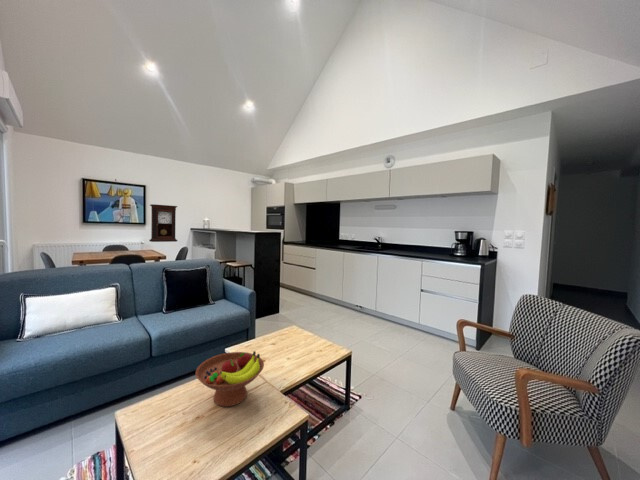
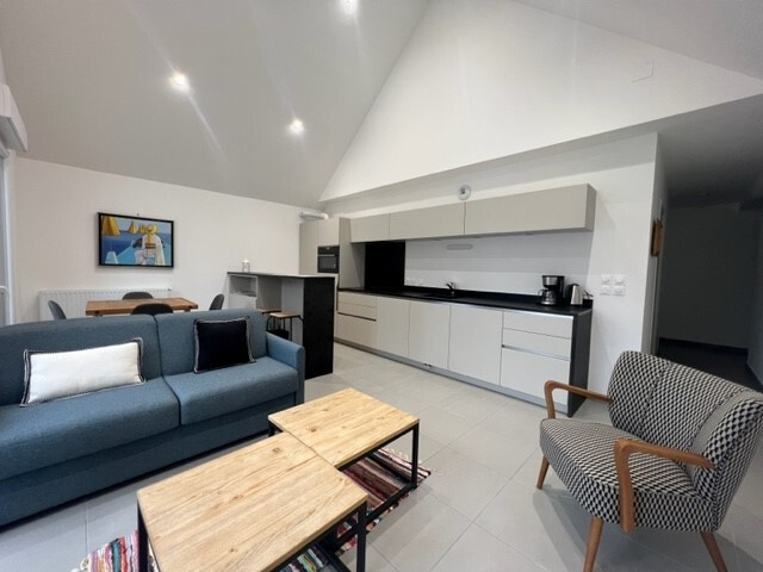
- pendulum clock [148,203,178,243]
- fruit bowl [195,350,265,408]
